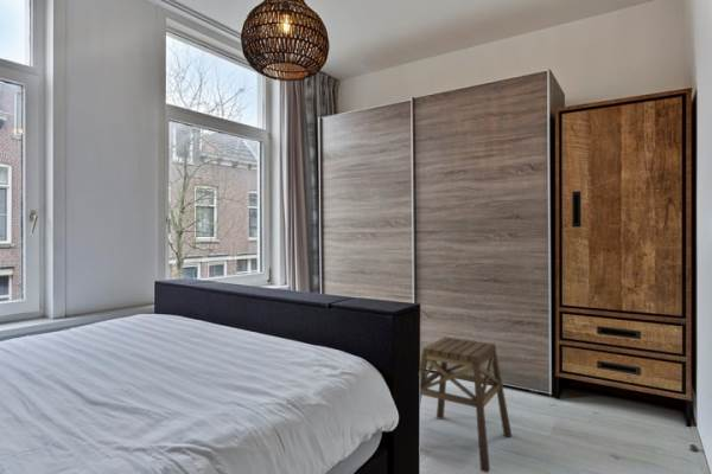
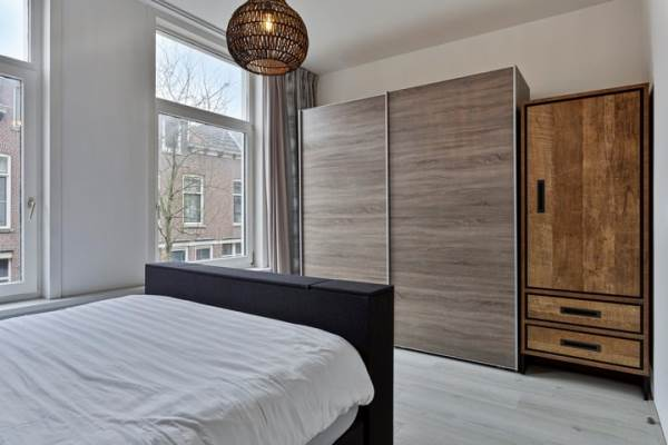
- stool [419,335,513,474]
